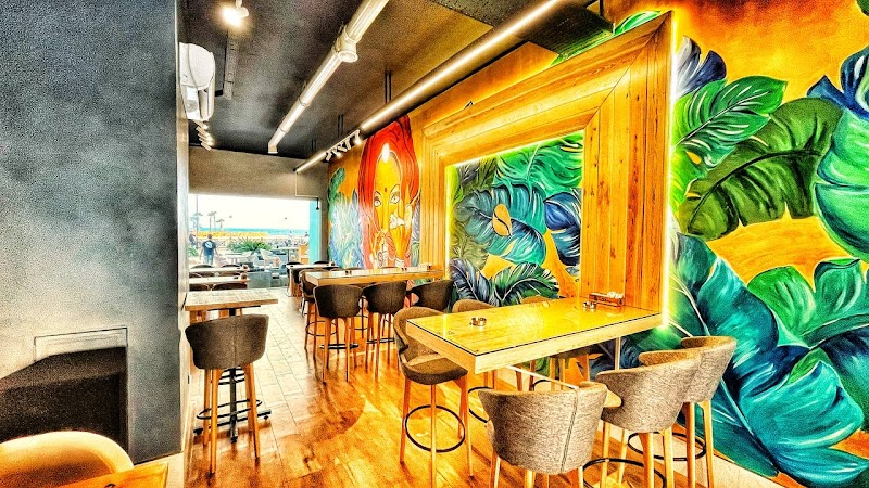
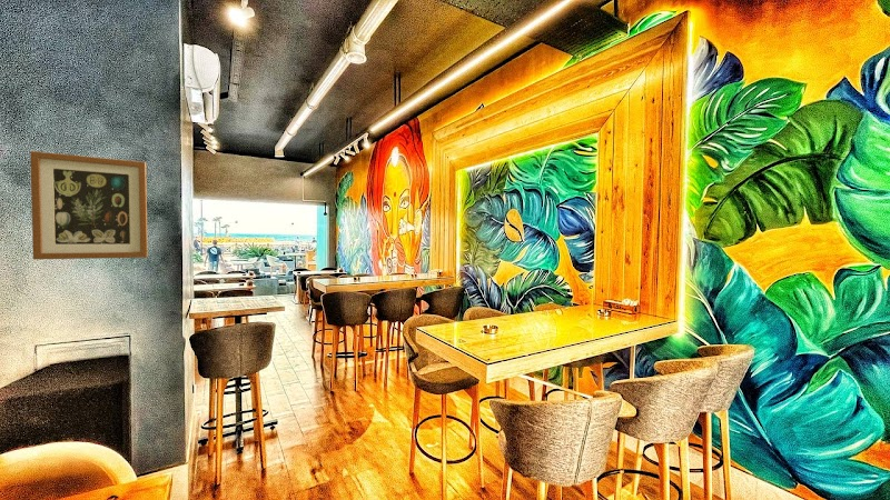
+ wall art [29,150,149,261]
